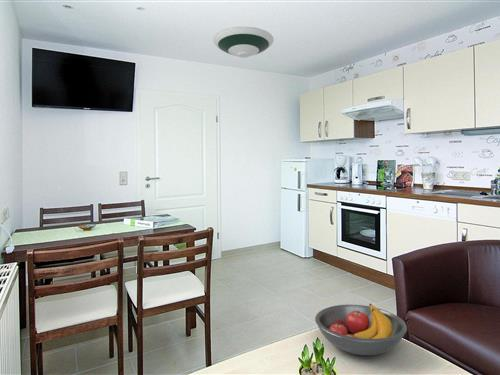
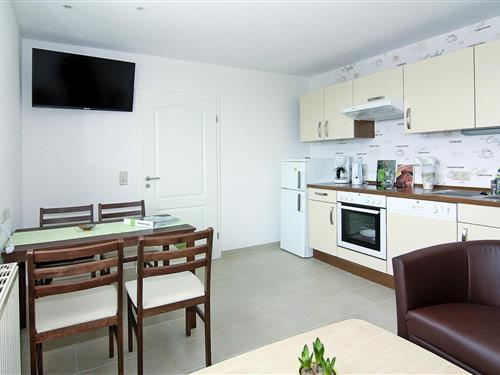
- fruit bowl [314,303,408,356]
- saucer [212,26,274,59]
